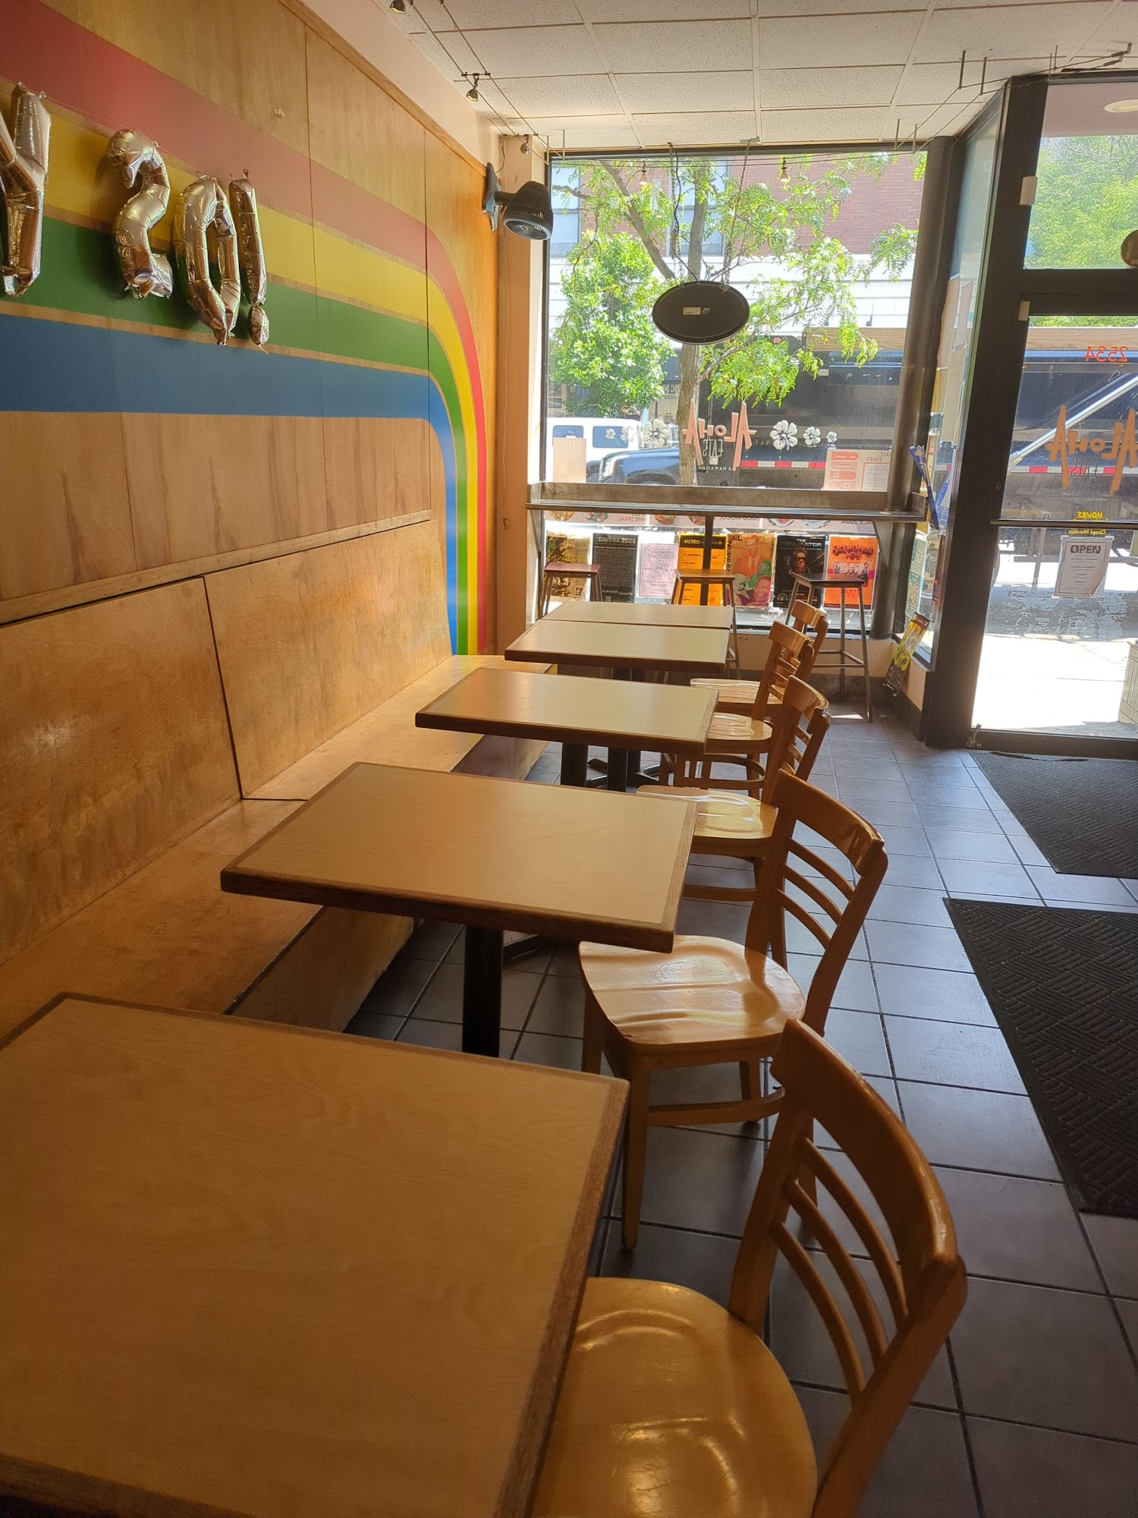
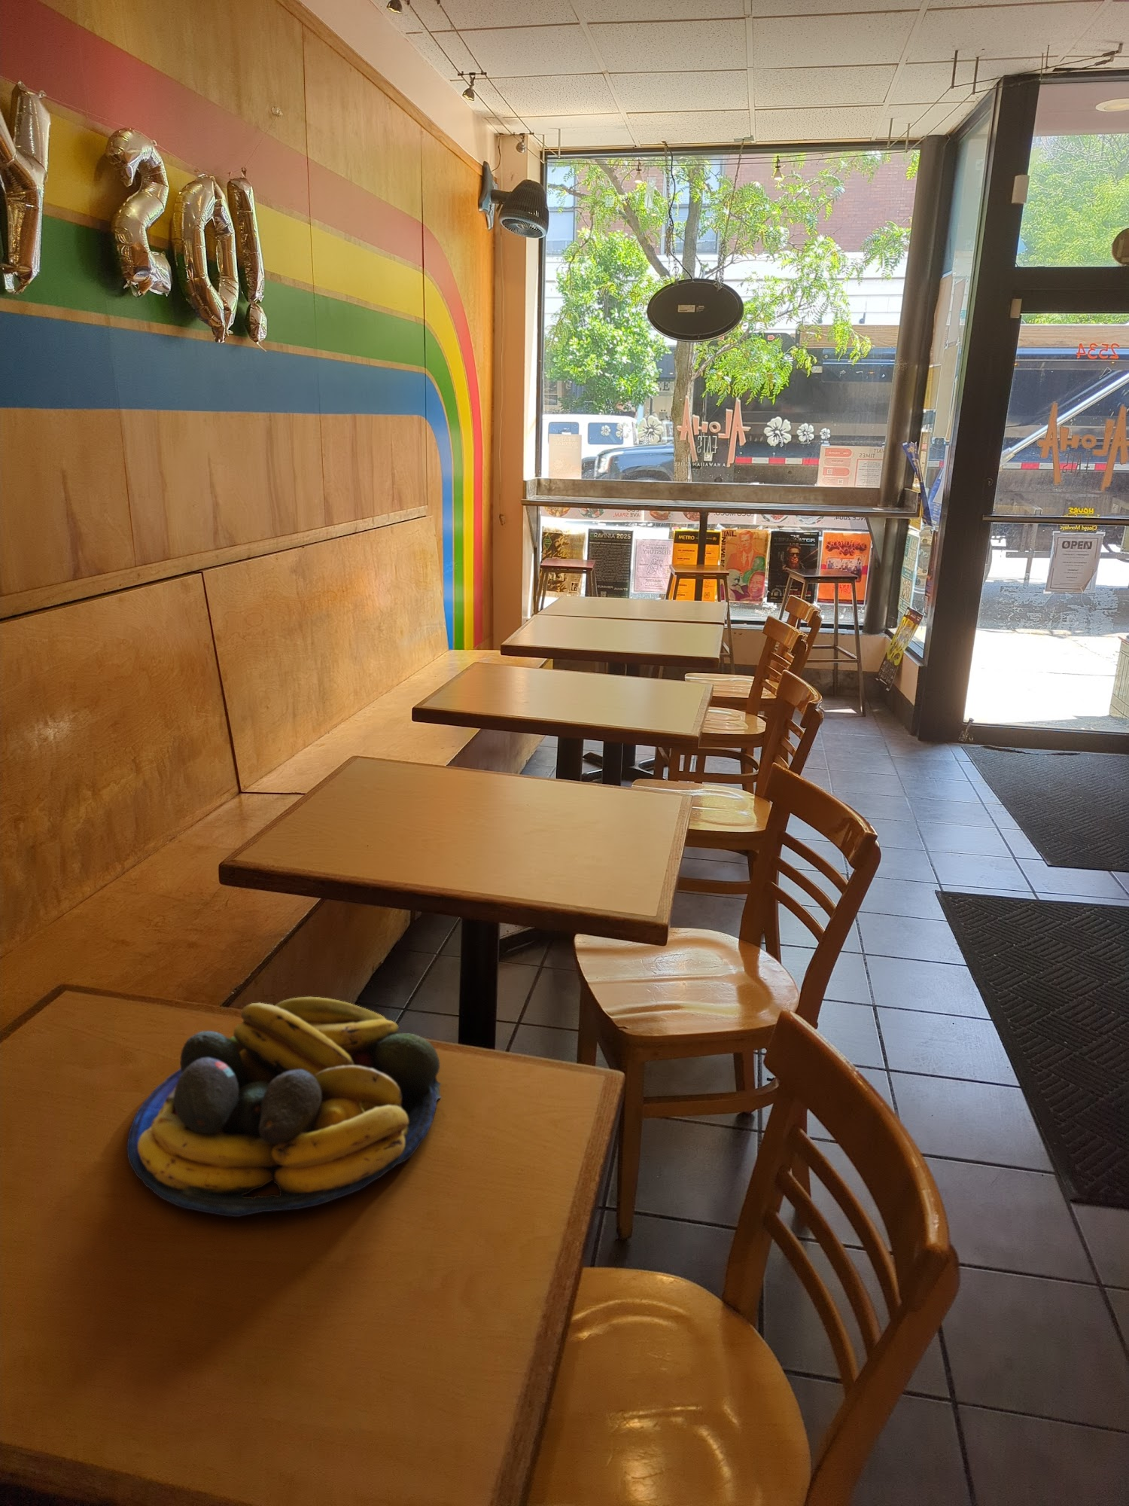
+ fruit bowl [126,996,442,1218]
